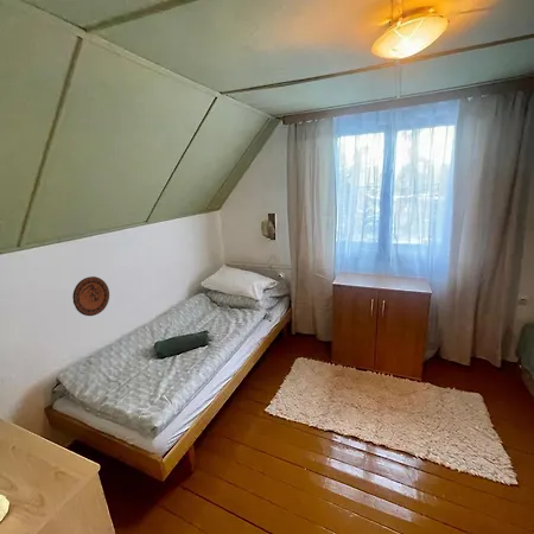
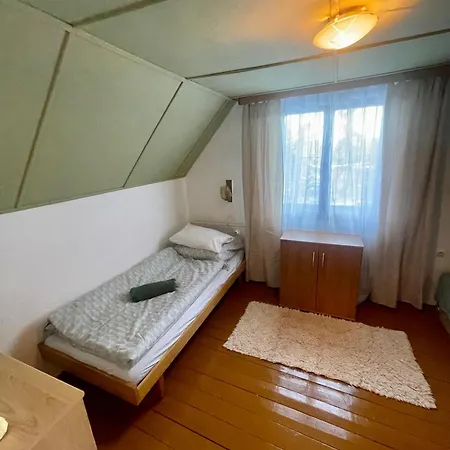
- decorative plate [71,275,110,317]
